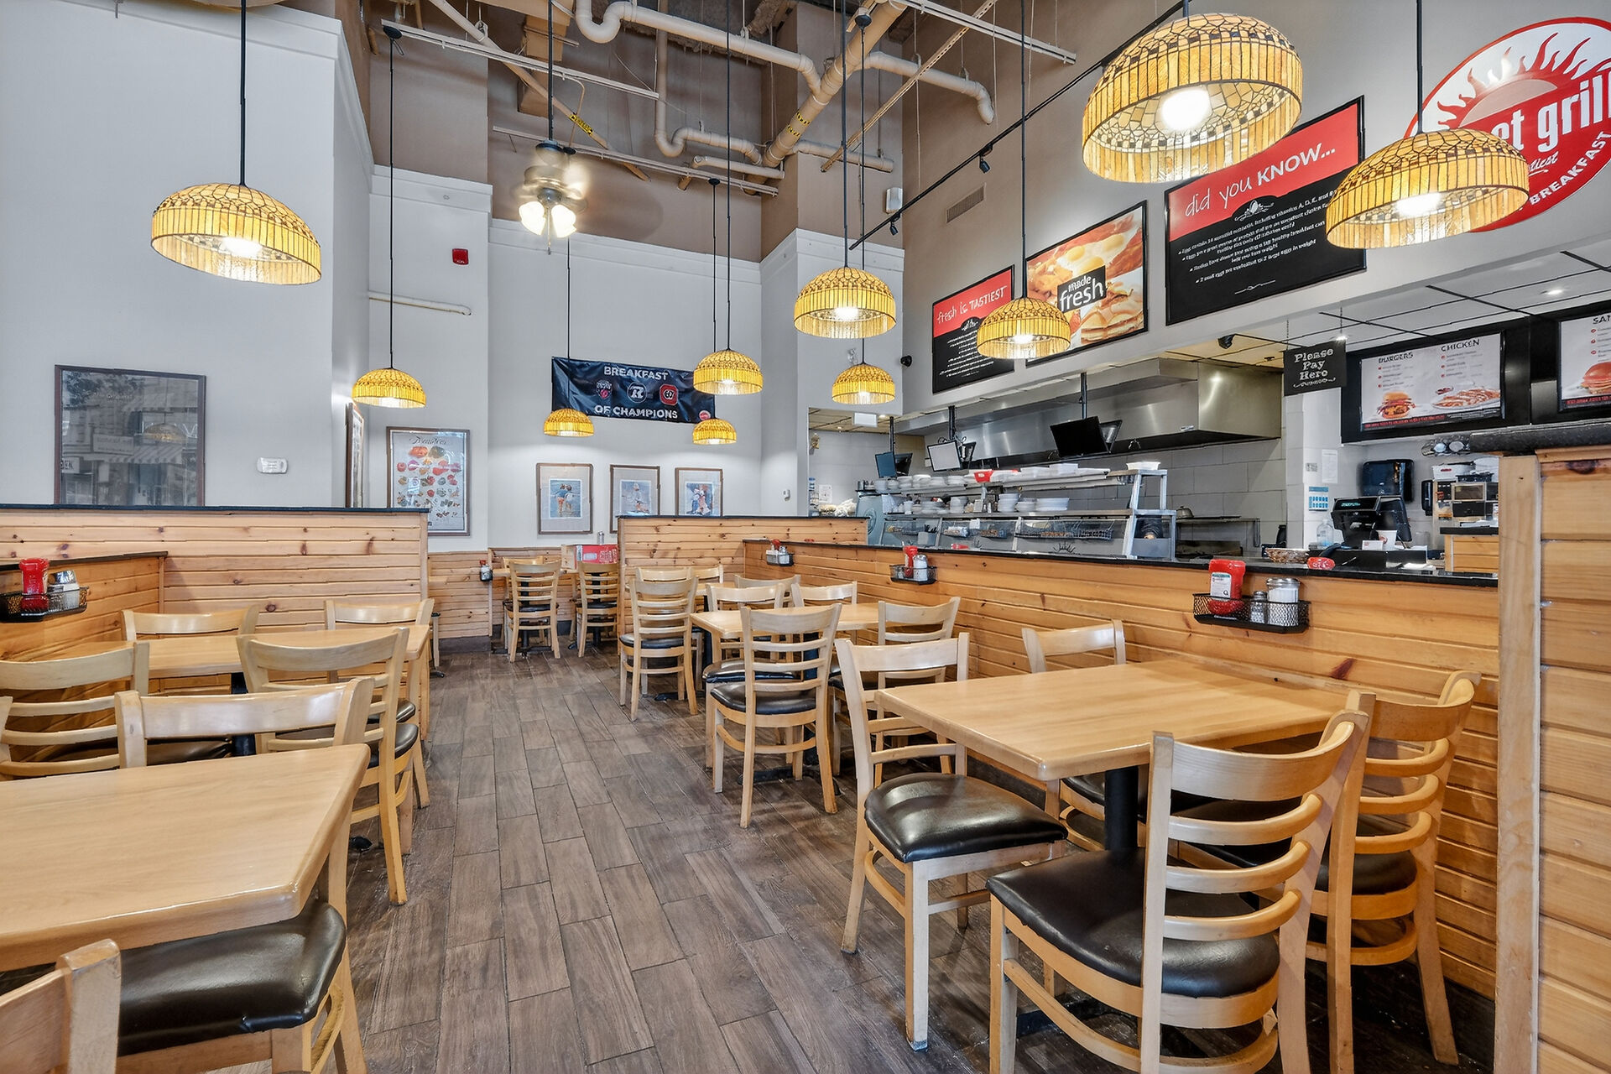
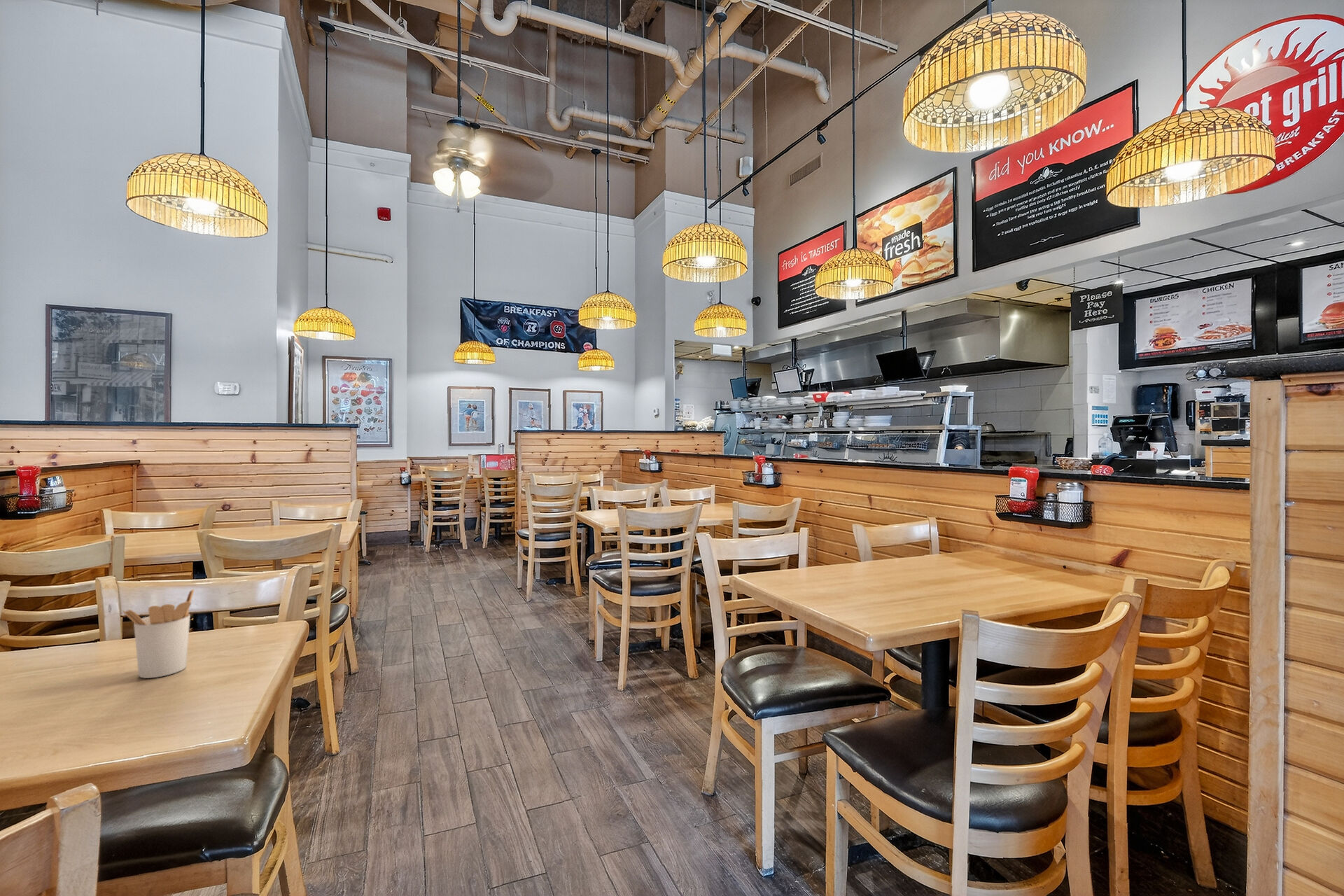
+ utensil holder [122,588,195,679]
